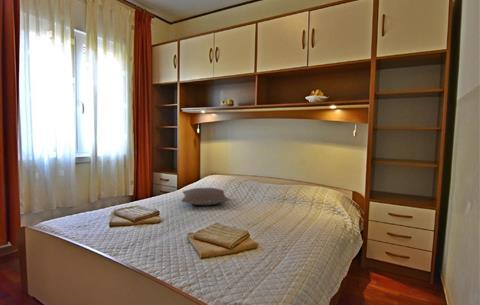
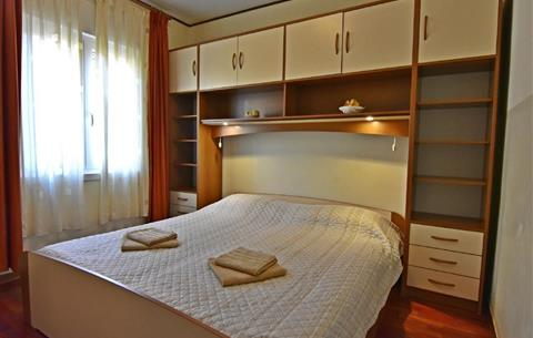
- pillow [180,187,231,206]
